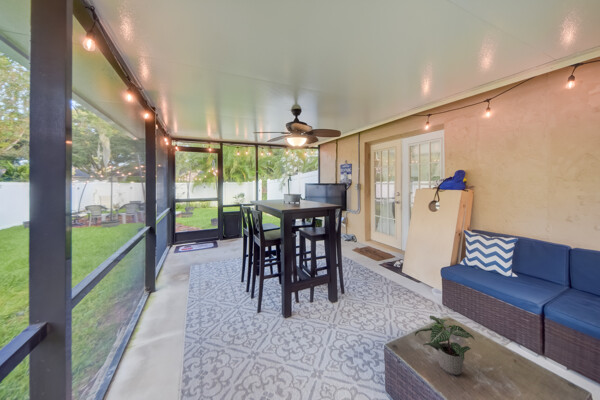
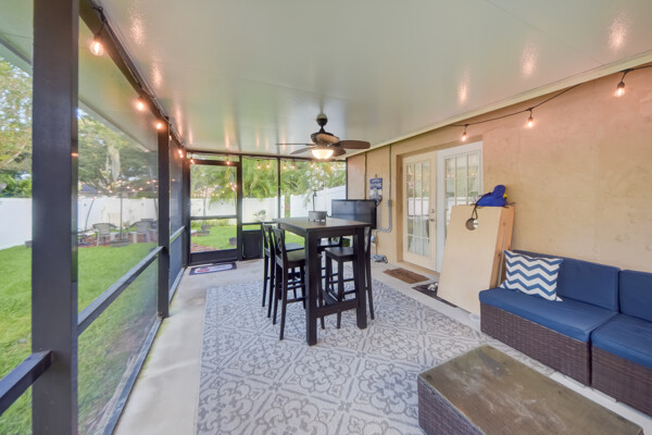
- potted plant [414,315,476,376]
